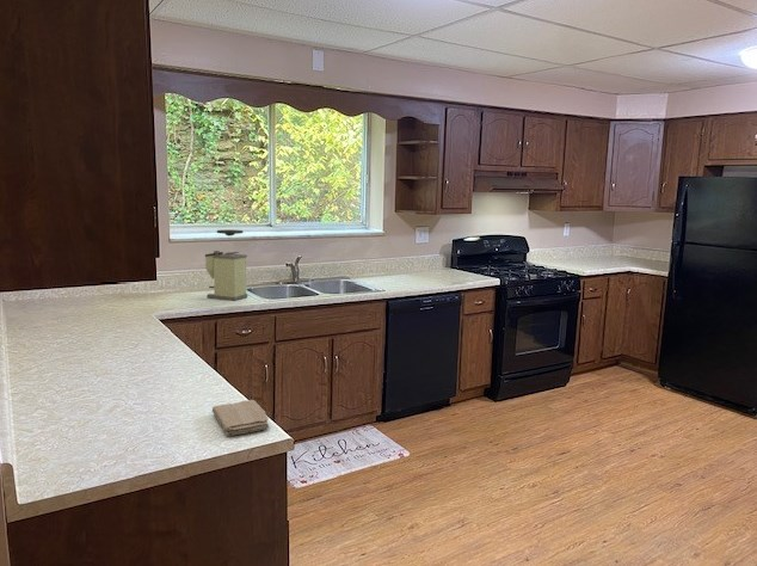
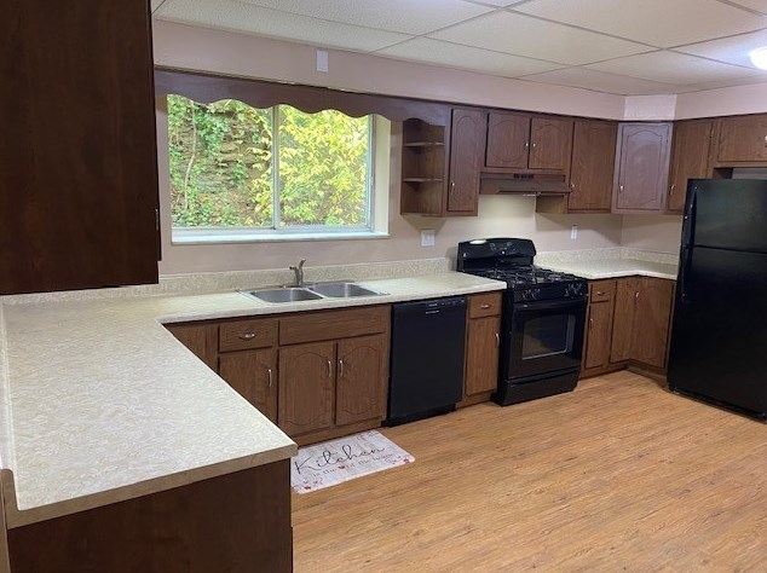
- coffee grinder [204,228,248,301]
- washcloth [211,399,270,437]
